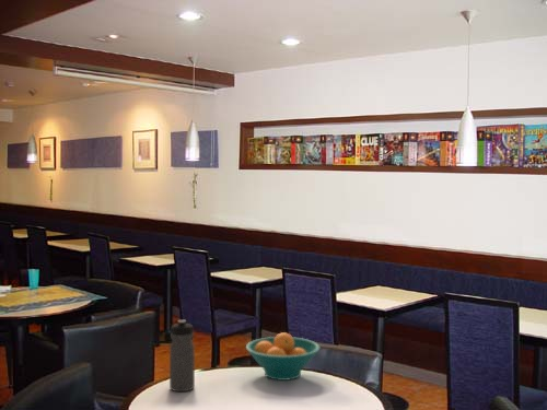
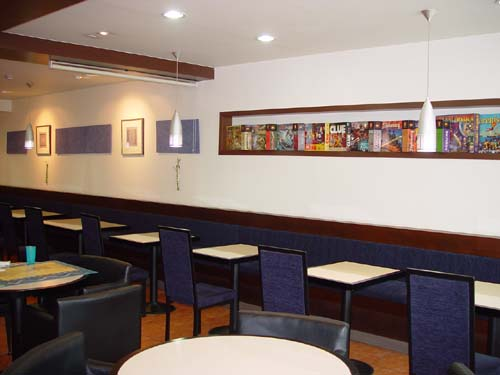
- fruit bowl [245,331,322,382]
- water bottle [168,319,196,393]
